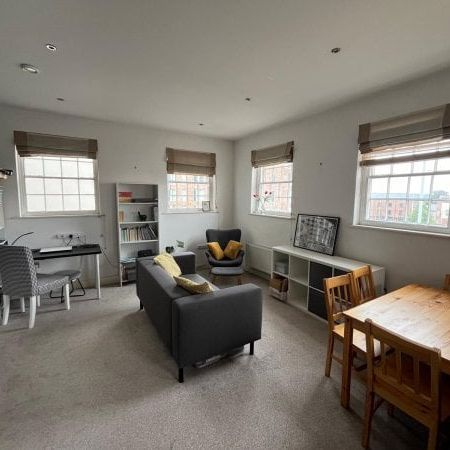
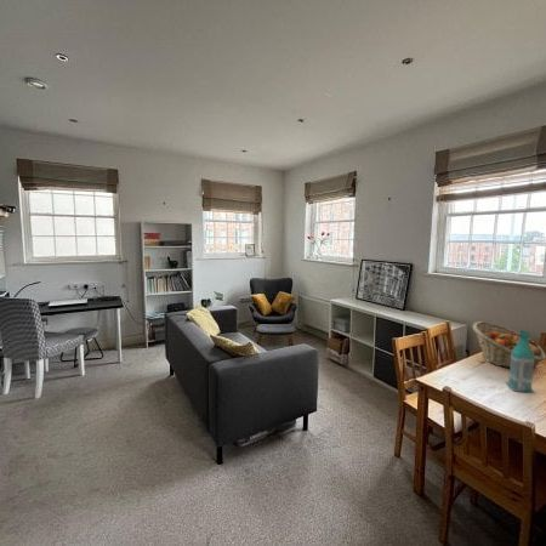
+ fruit basket [472,320,546,370]
+ bottle [505,329,536,394]
